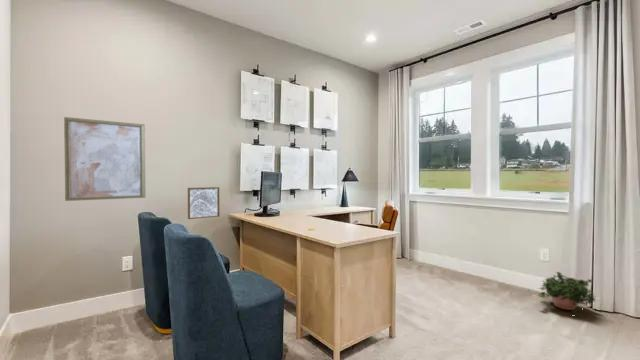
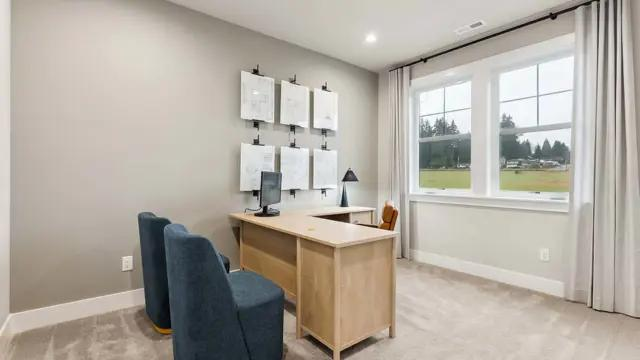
- wall art [187,186,221,220]
- potted plant [537,271,597,317]
- wall art [63,116,146,202]
